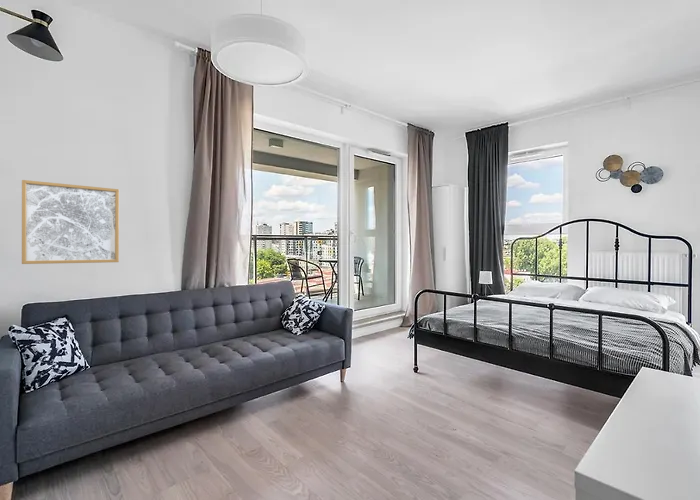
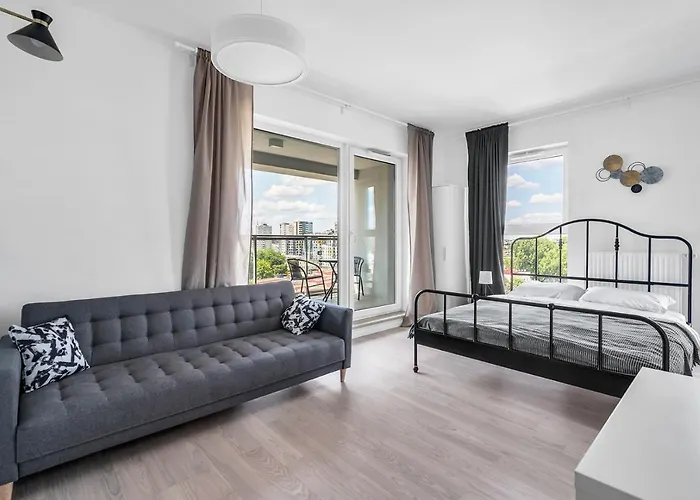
- wall art [21,179,120,265]
